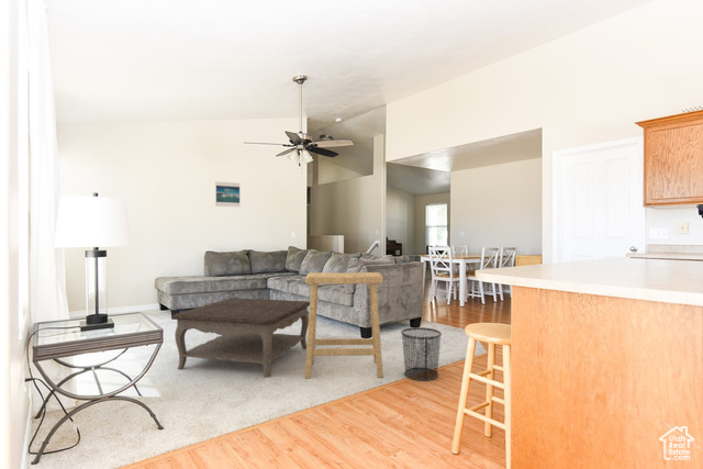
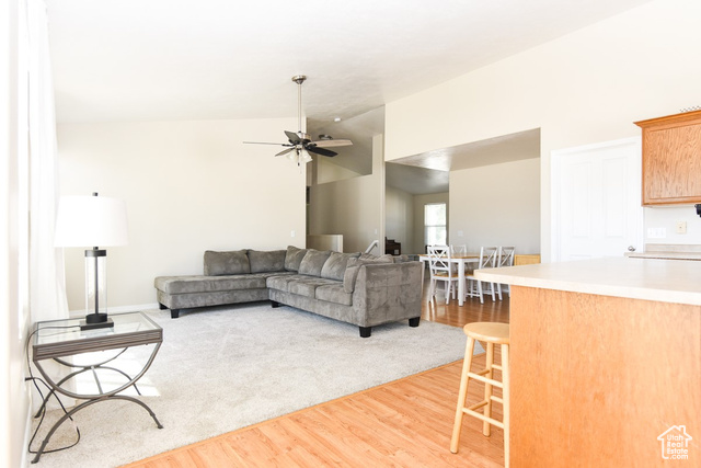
- coffee table [170,297,310,379]
- waste bin [400,326,443,382]
- stool [304,271,384,379]
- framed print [214,180,241,208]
